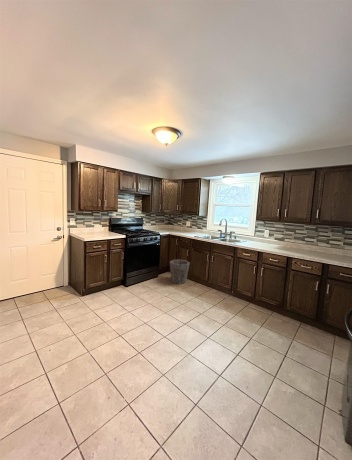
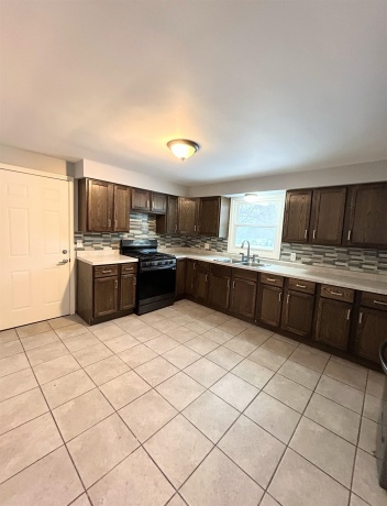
- waste bin [169,259,191,285]
